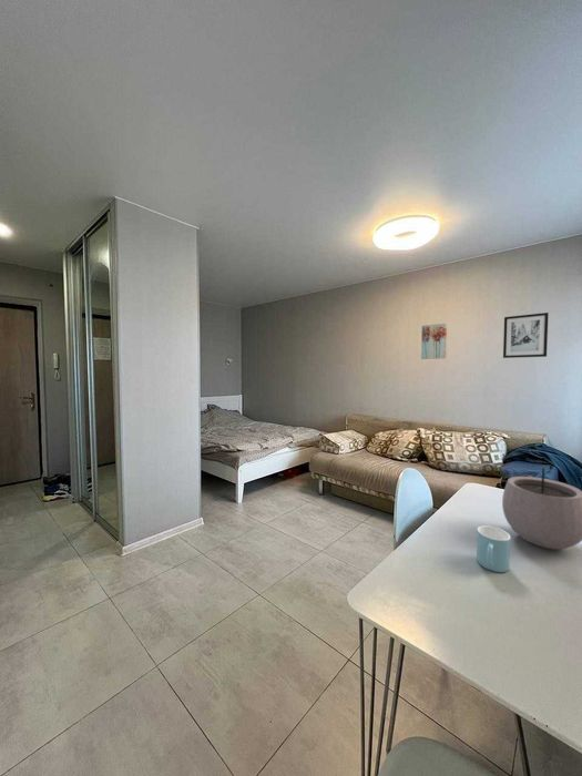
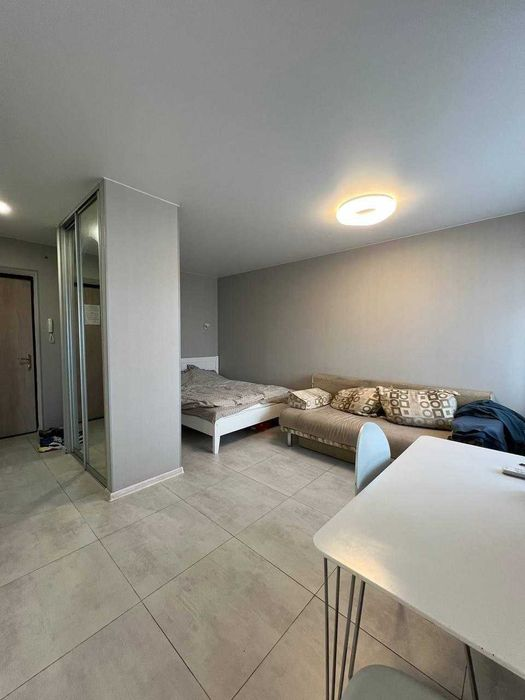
- plant pot [501,460,582,550]
- mug [476,524,511,573]
- wall art [502,312,550,359]
- wall art [420,323,448,360]
